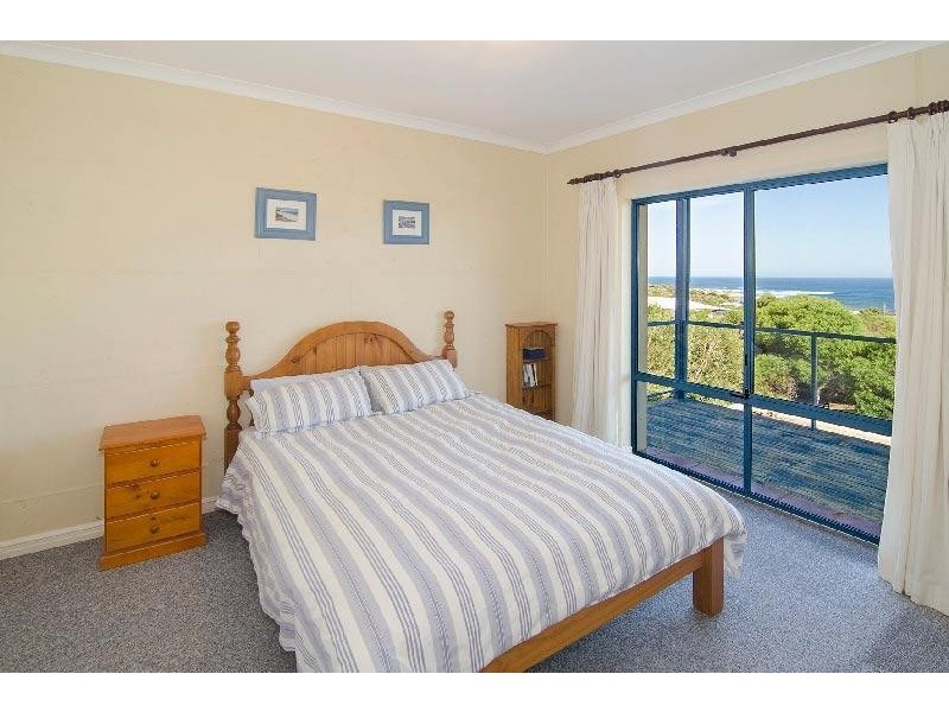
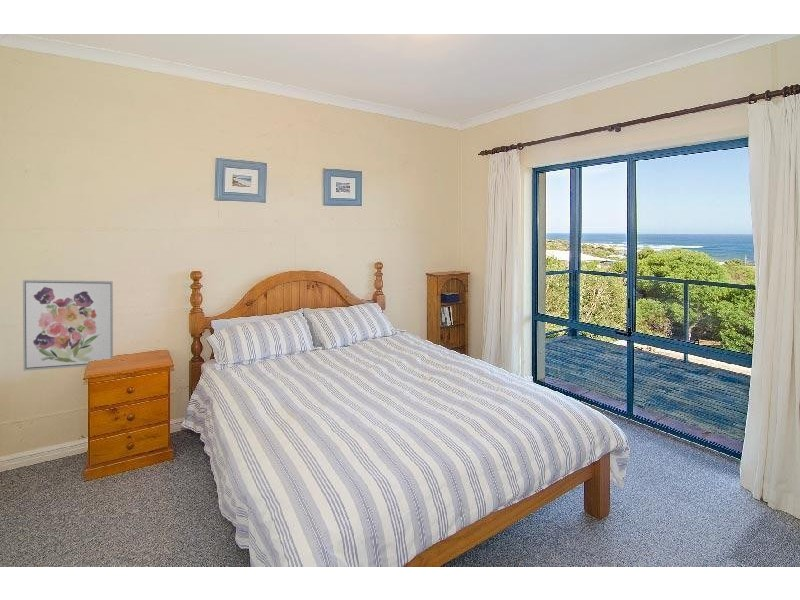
+ wall art [22,279,114,372]
